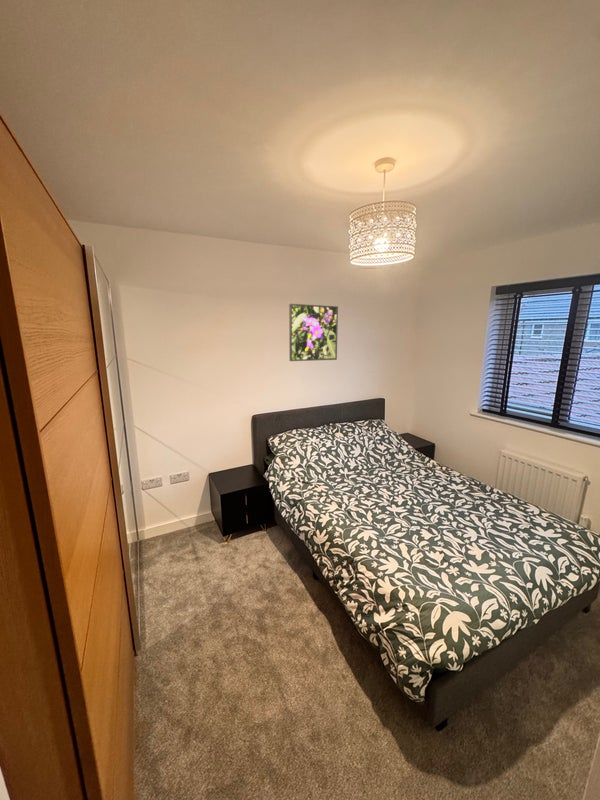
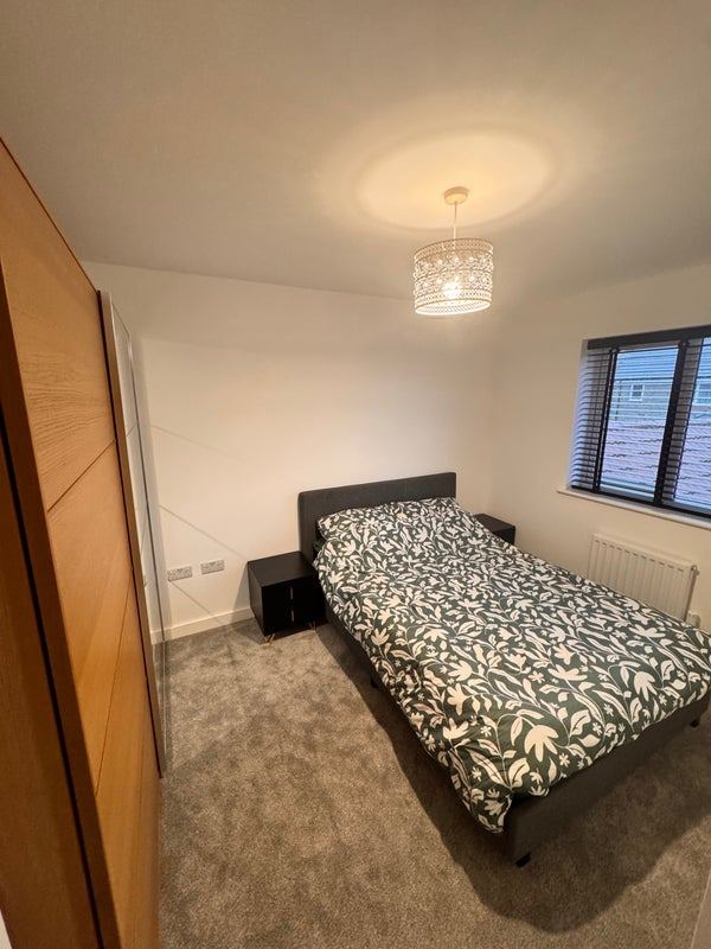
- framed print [288,303,339,362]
